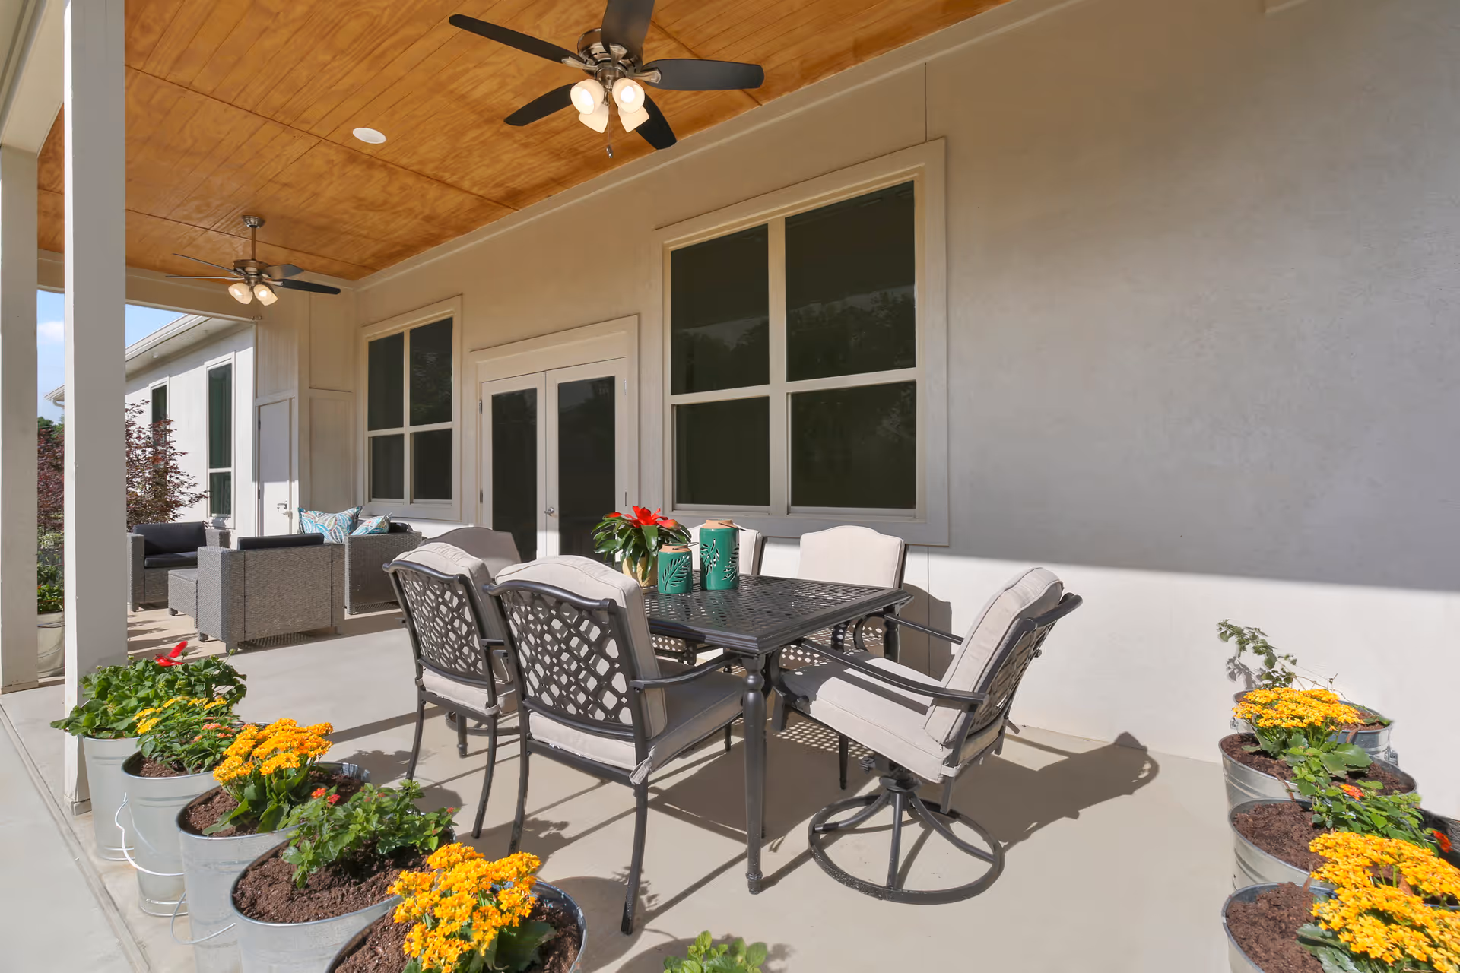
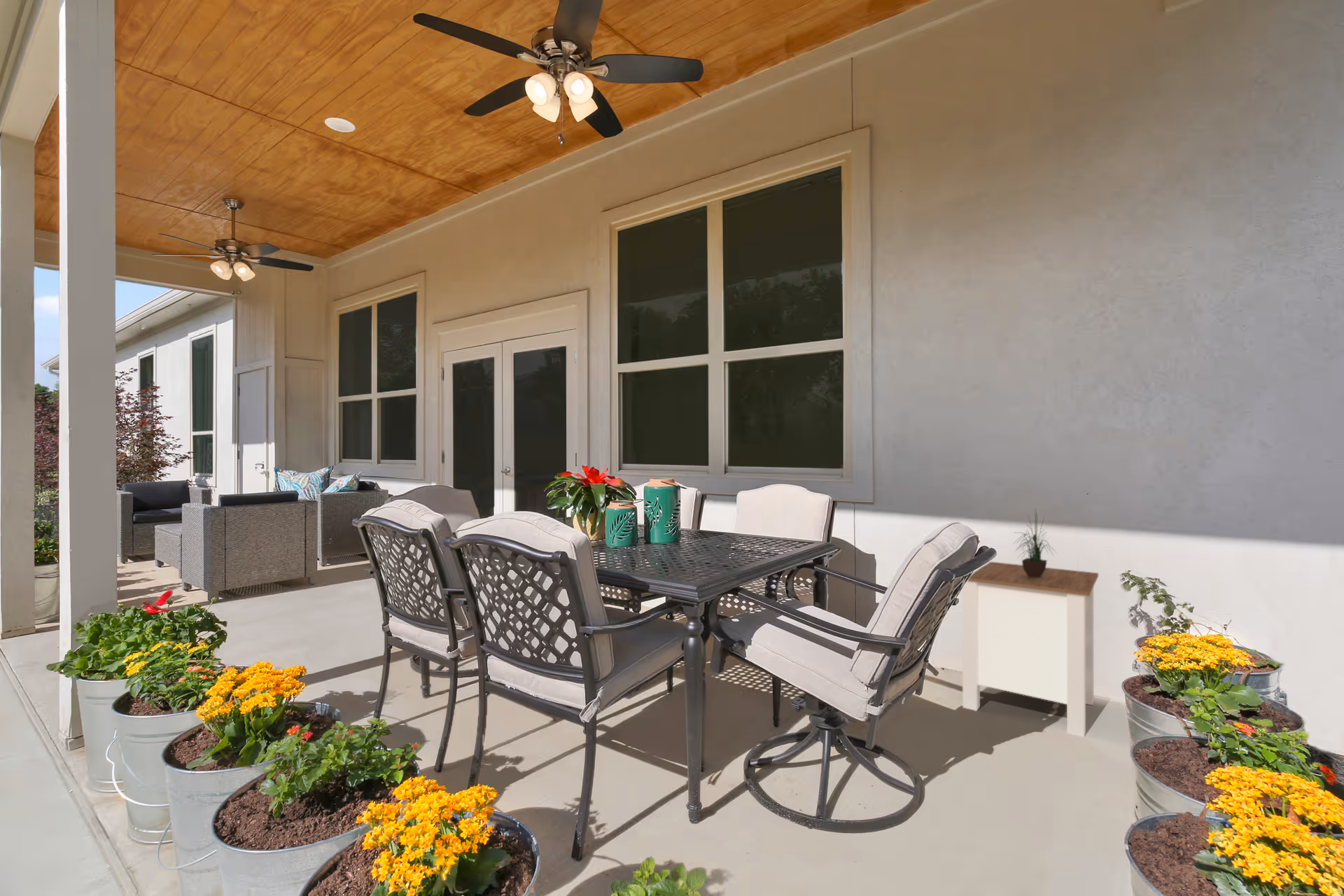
+ potted plant [1013,509,1058,577]
+ side table [962,561,1099,738]
